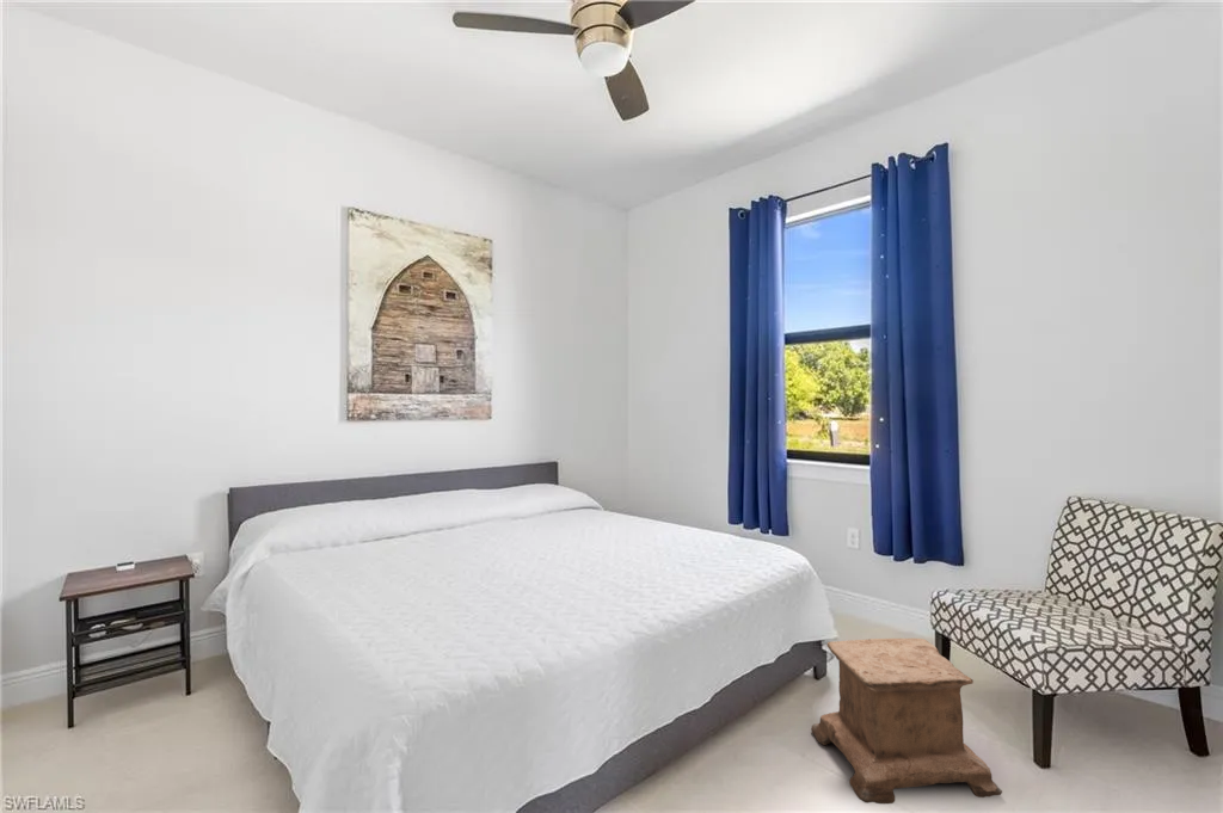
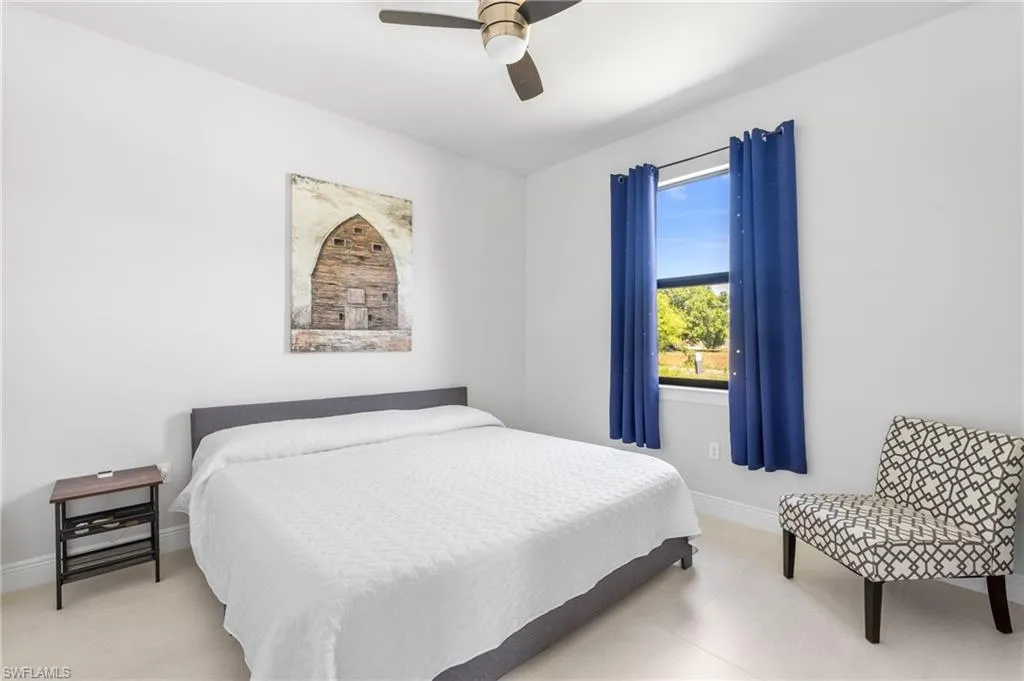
- stool [810,638,1003,805]
